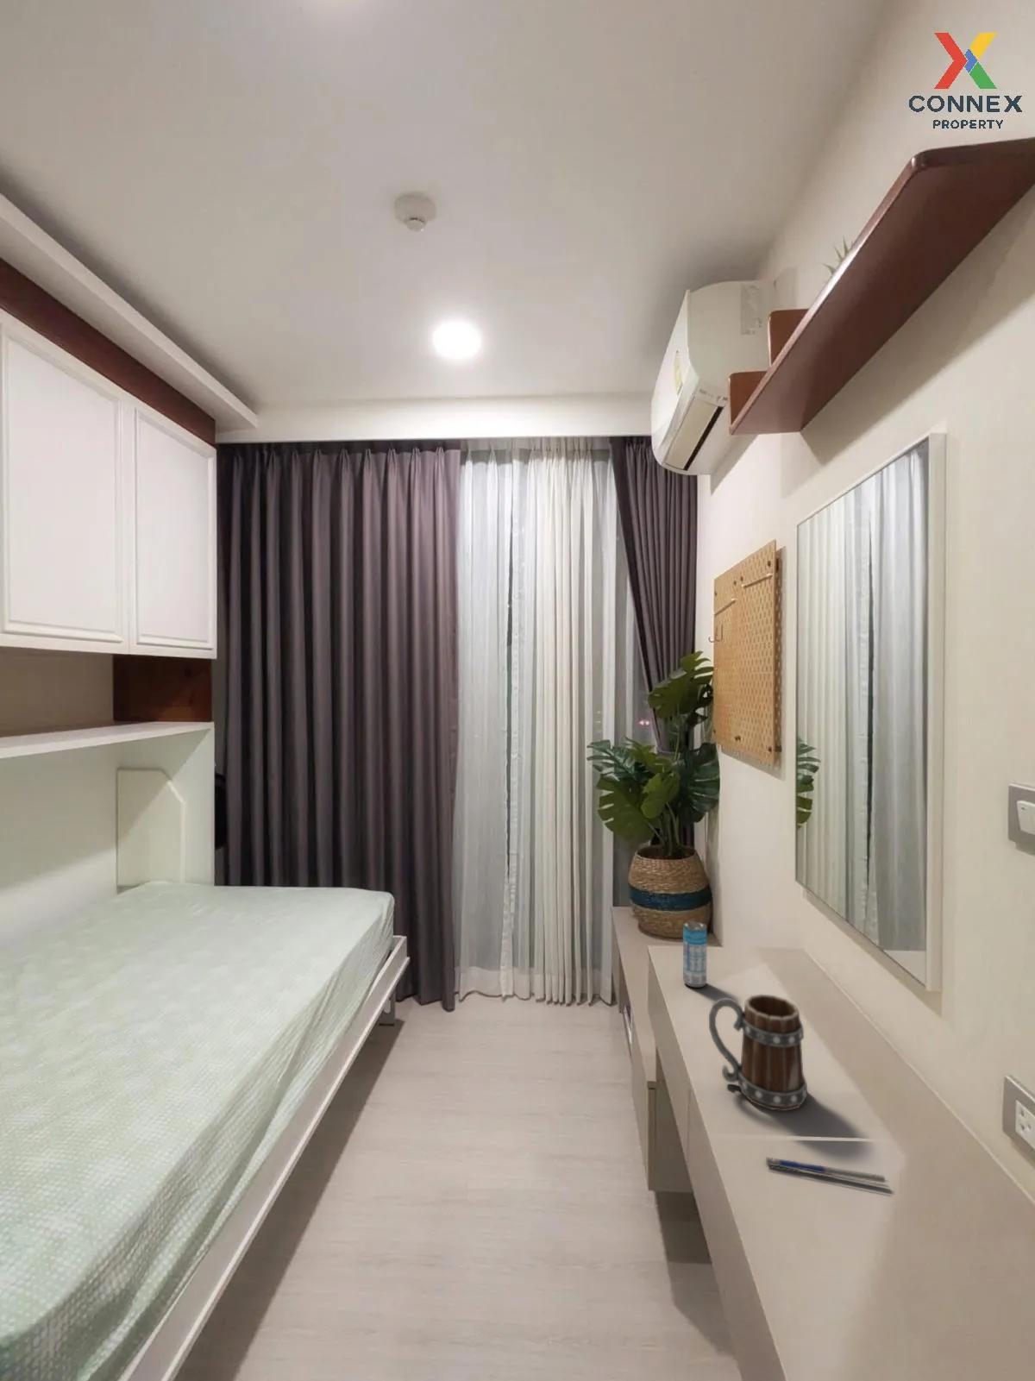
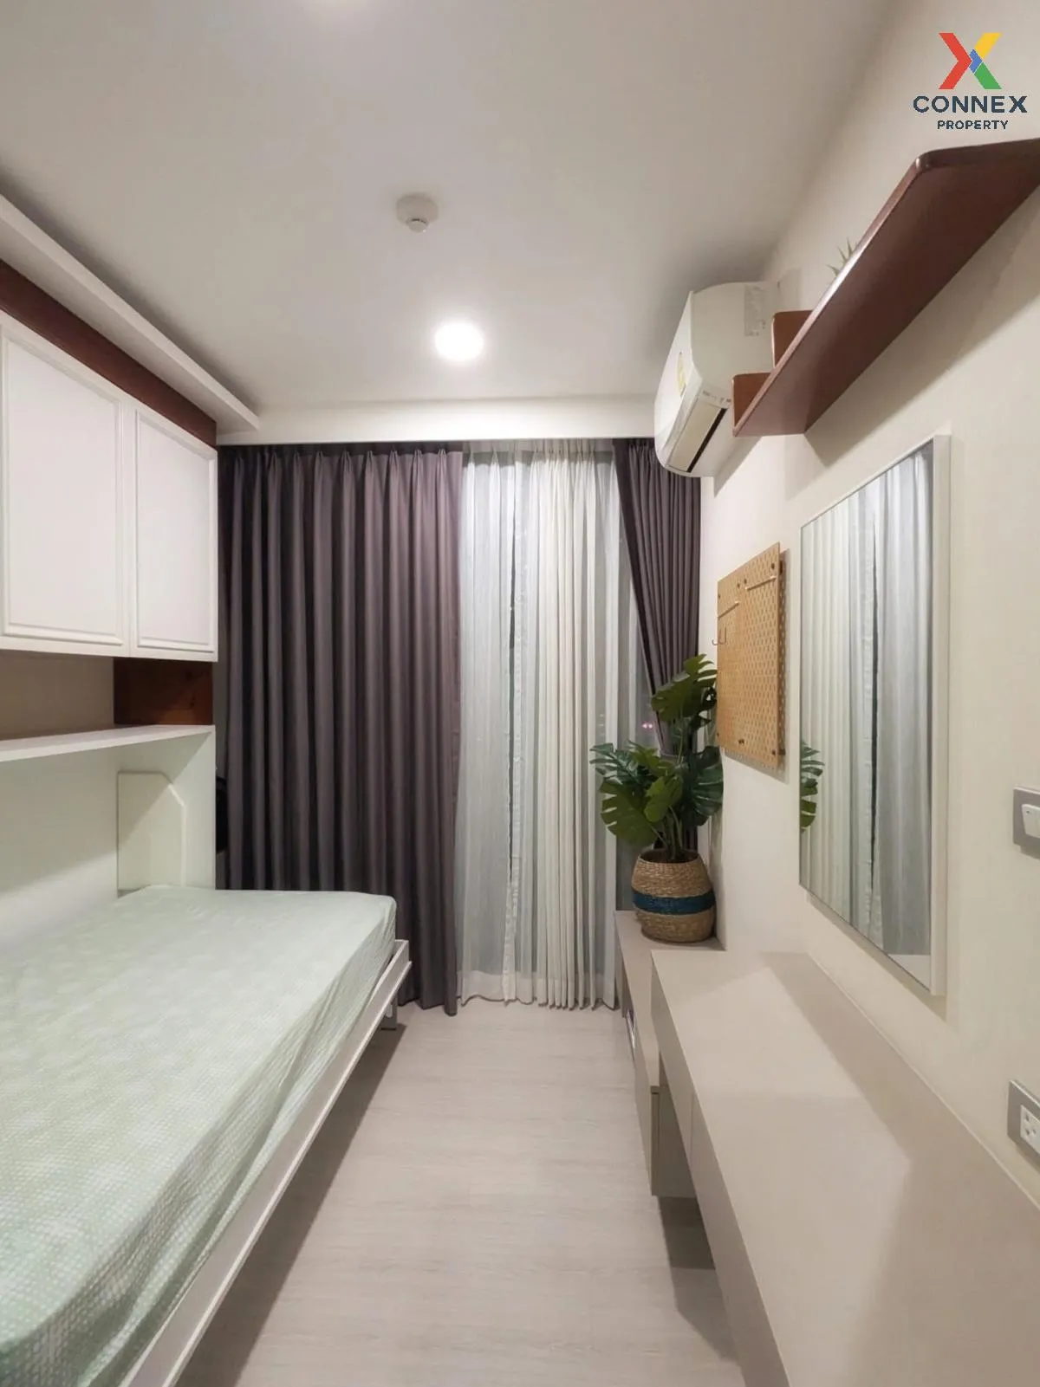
- mug [708,994,808,1112]
- pen [765,1157,890,1187]
- beverage can [683,920,708,987]
